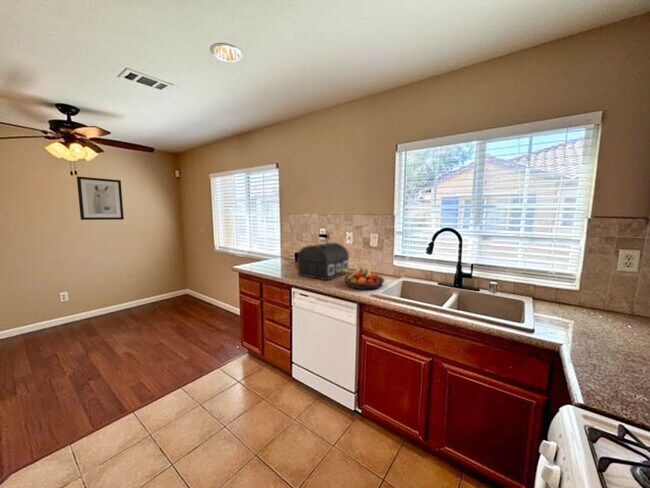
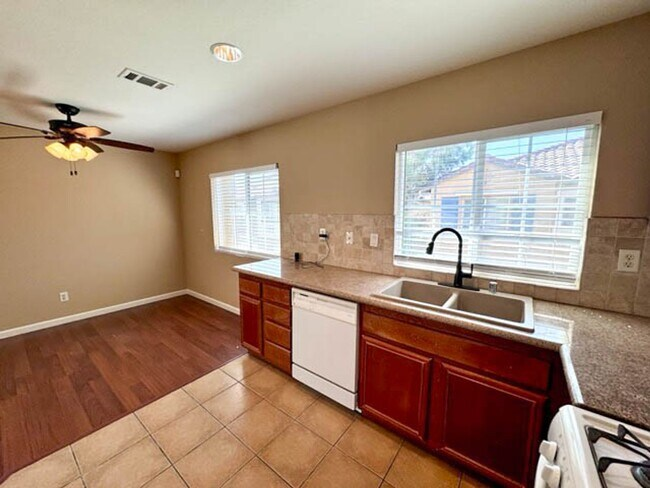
- wall art [76,175,125,221]
- treasure chest [296,242,350,281]
- fruit bowl [341,266,385,290]
